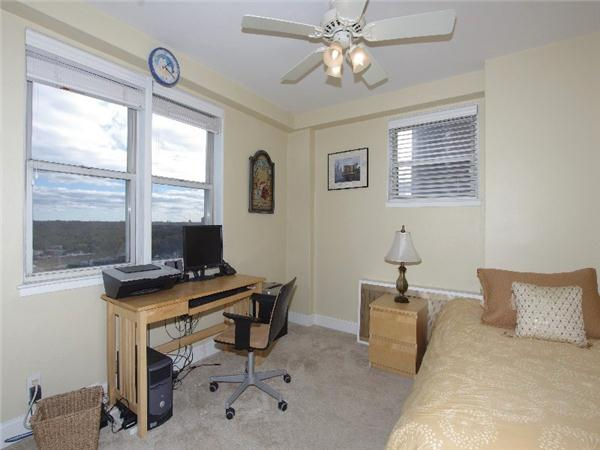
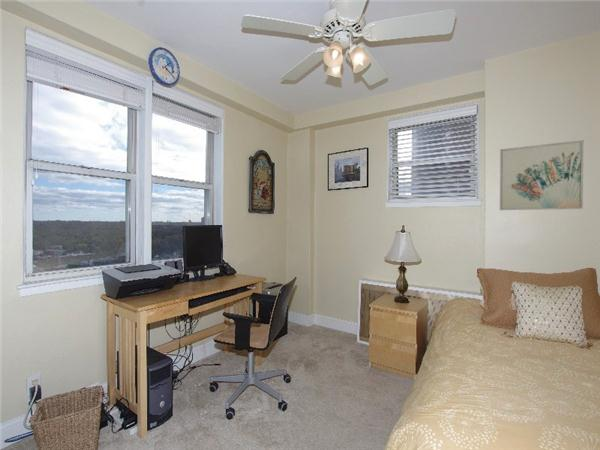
+ wall art [499,139,584,211]
